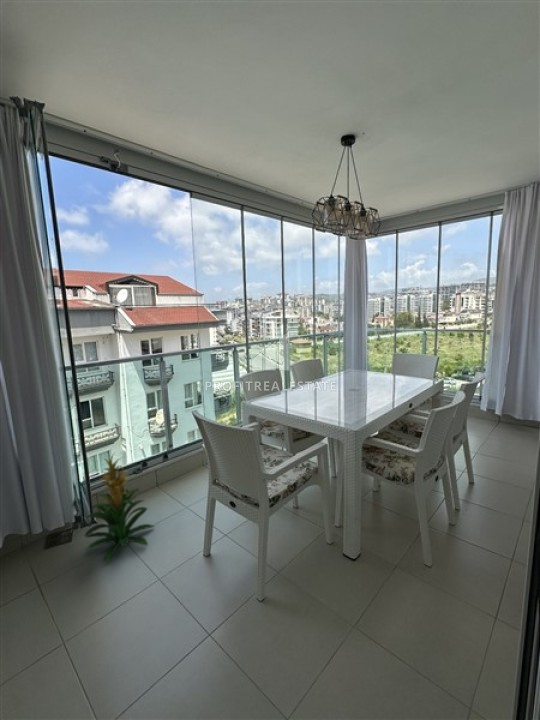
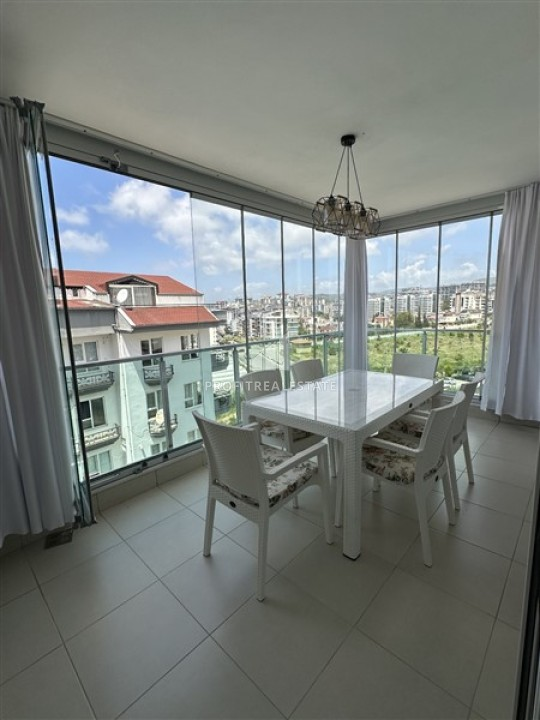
- indoor plant [83,451,156,565]
